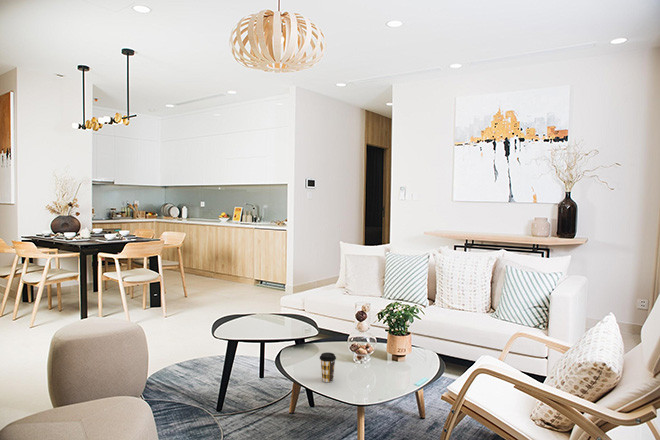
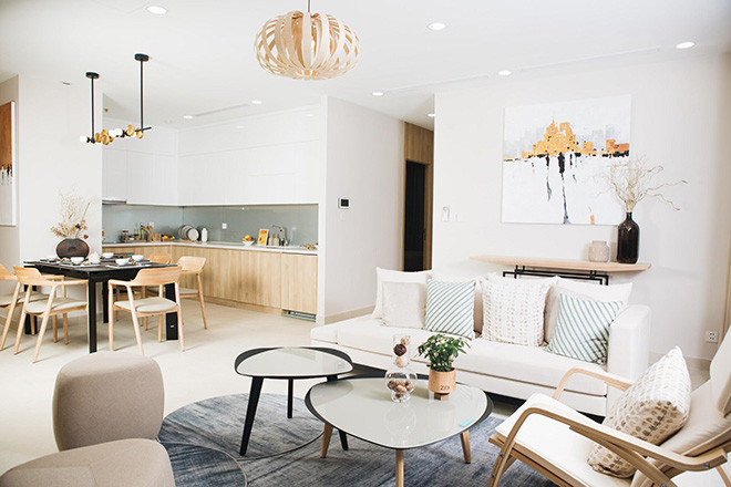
- coffee cup [319,351,337,383]
